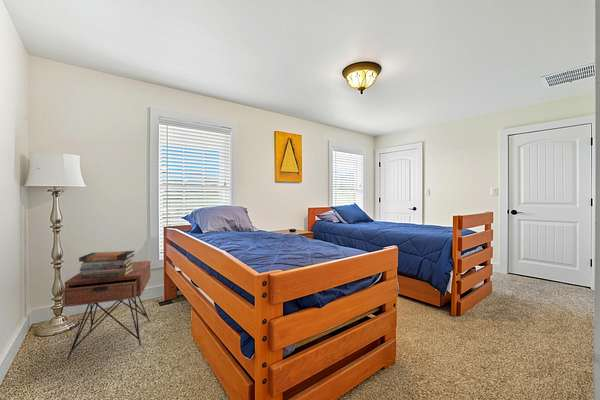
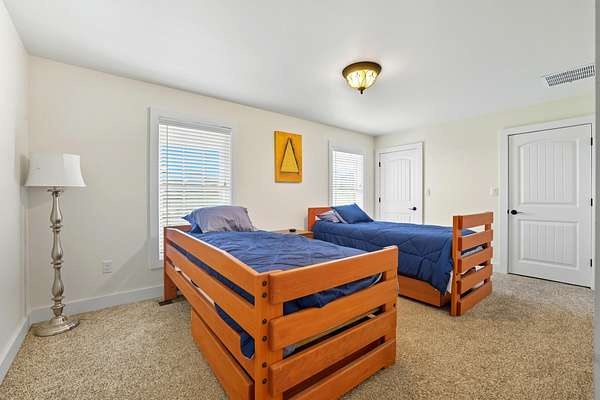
- book stack [78,250,135,279]
- nightstand [61,260,151,361]
